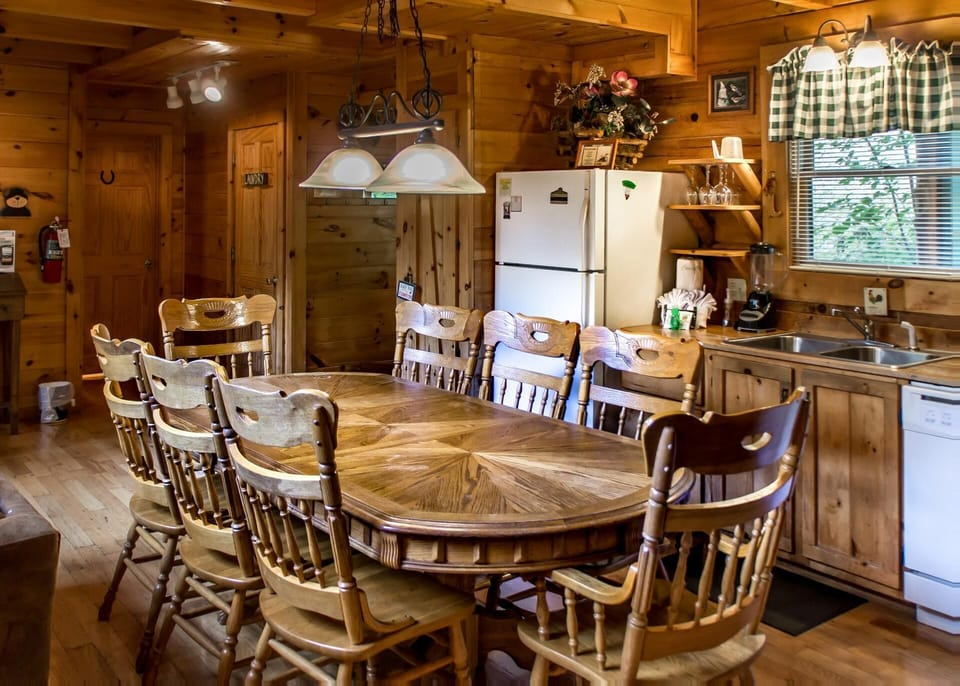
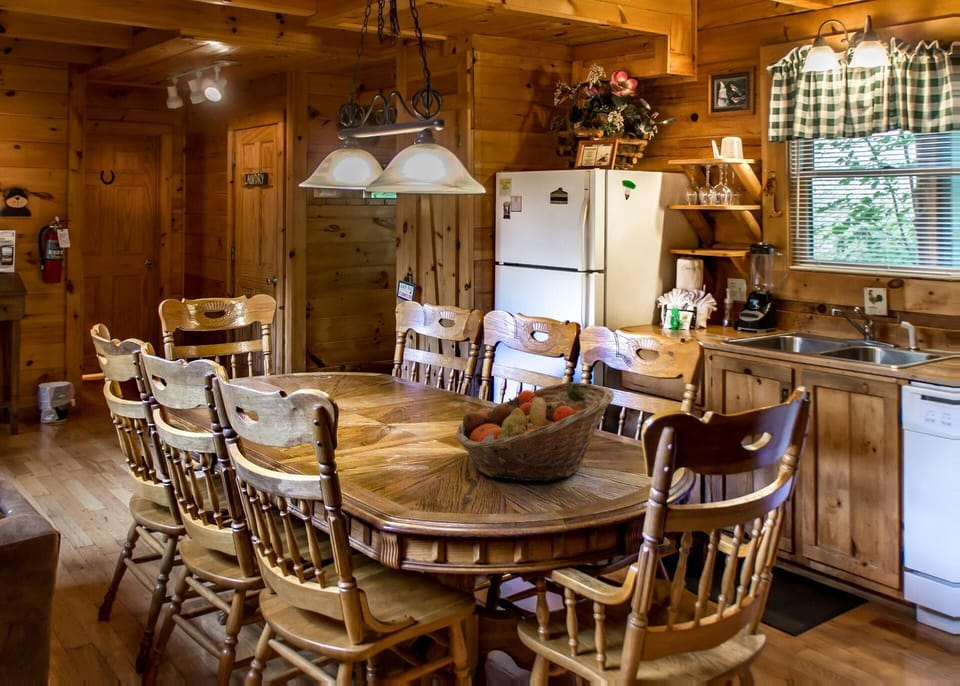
+ fruit basket [455,381,615,483]
